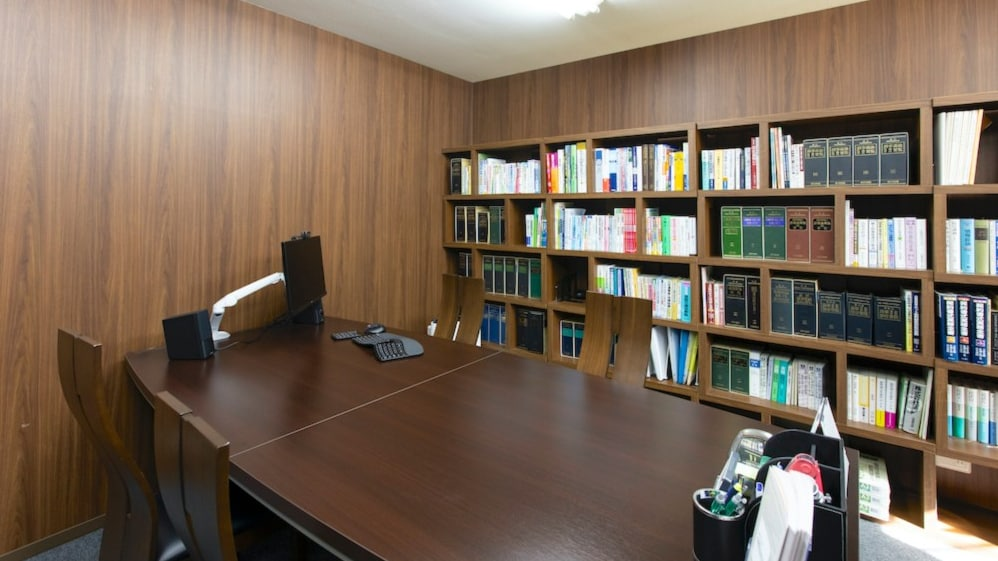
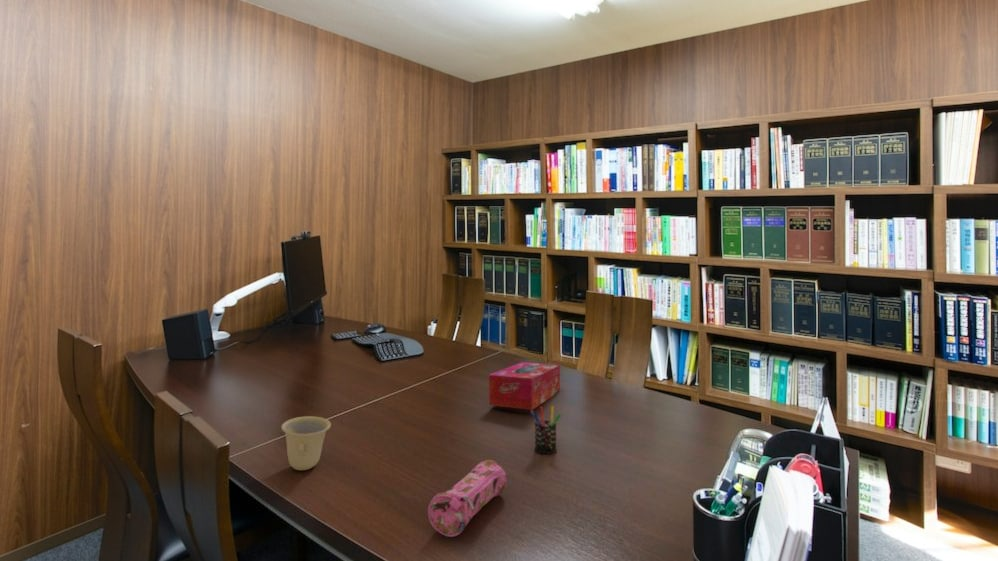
+ cup [280,415,332,471]
+ tissue box [488,361,561,411]
+ pencil case [427,459,508,538]
+ pen holder [529,405,562,454]
